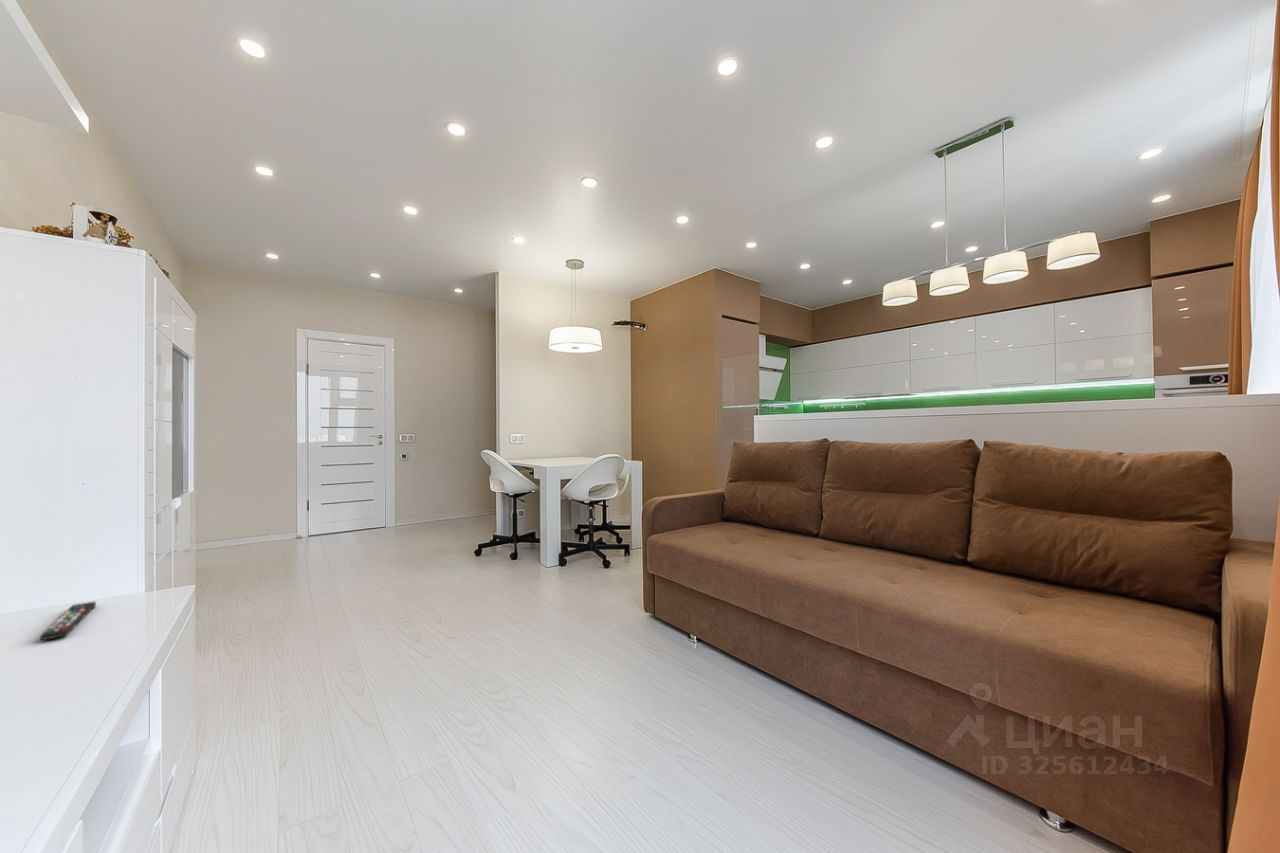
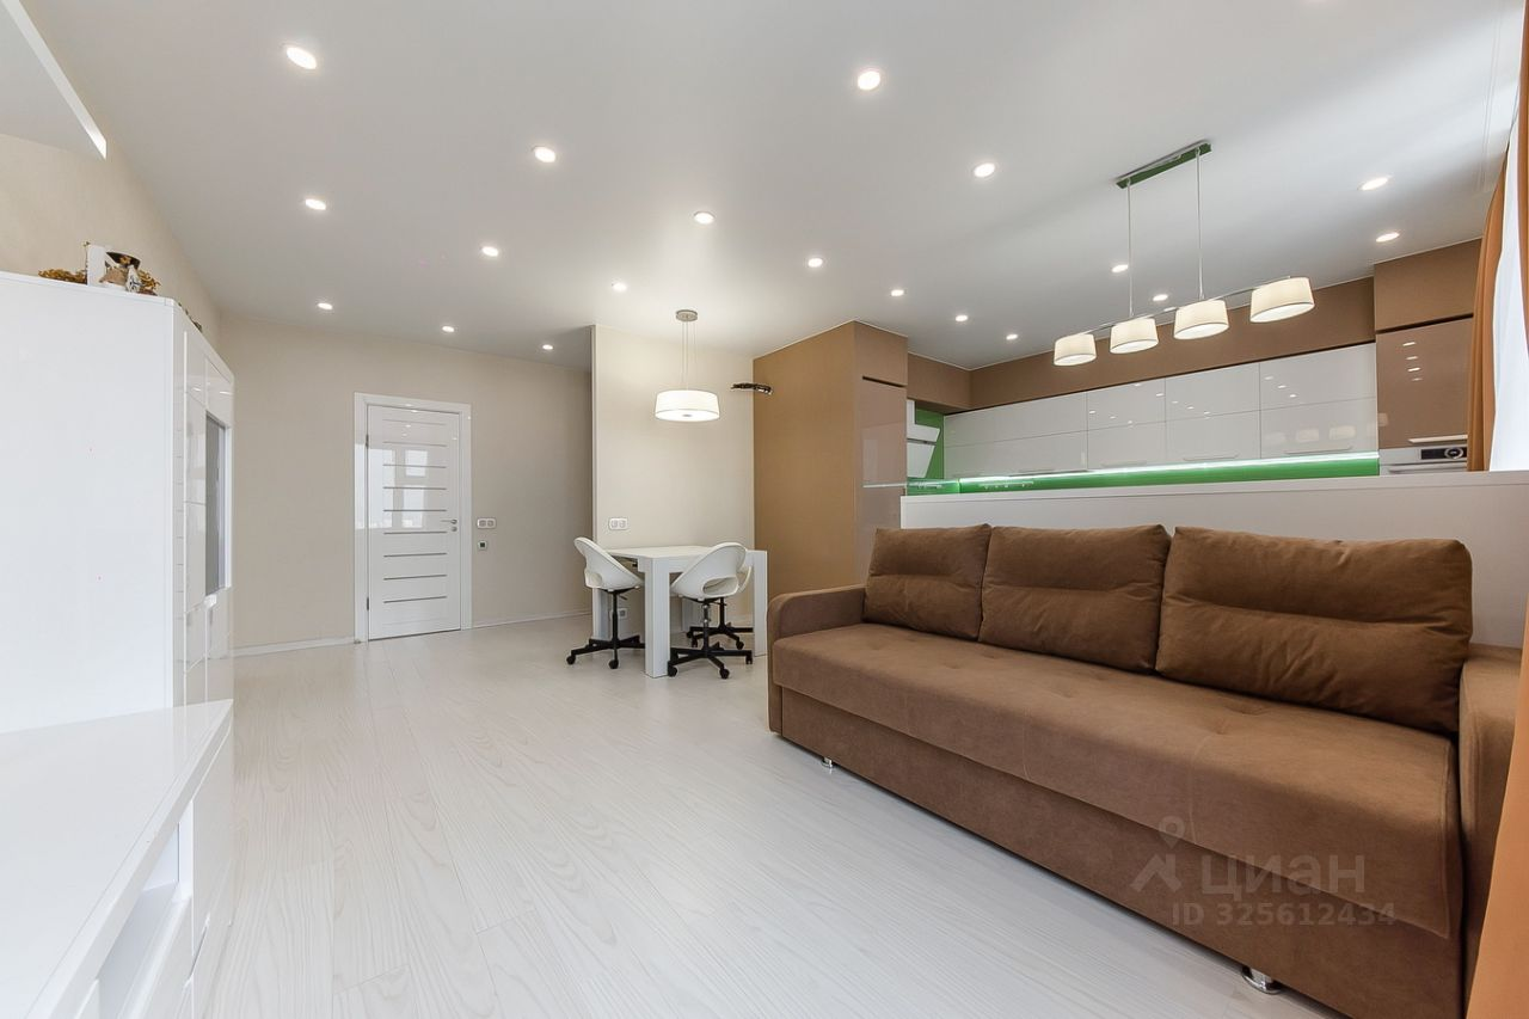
- remote control [39,601,97,642]
